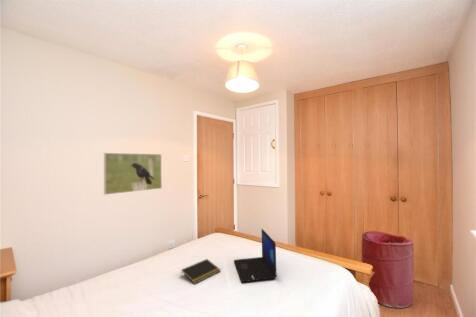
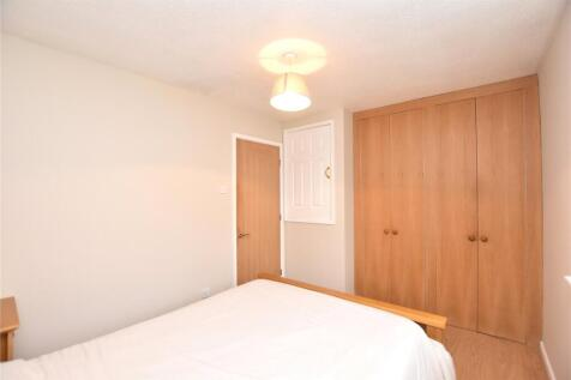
- notepad [180,258,222,285]
- laptop [233,228,278,283]
- laundry hamper [360,230,415,309]
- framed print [103,152,163,196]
